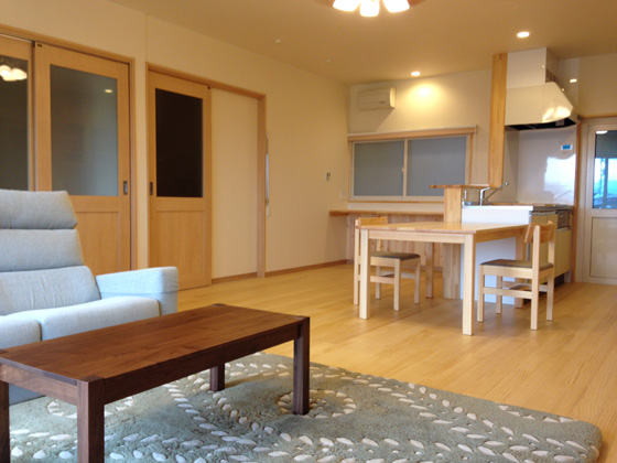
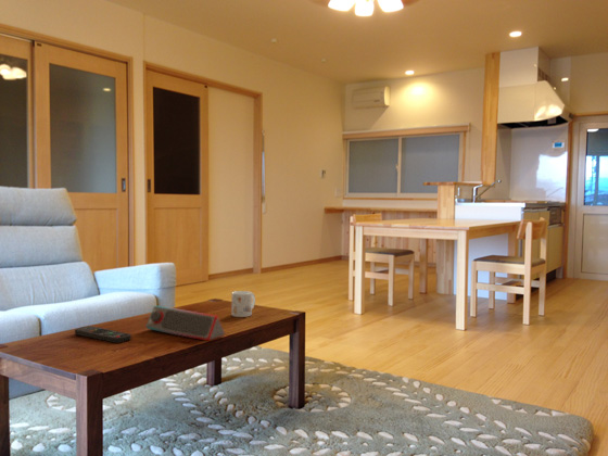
+ speaker [145,305,226,342]
+ mug [230,290,256,318]
+ remote control [74,325,132,344]
